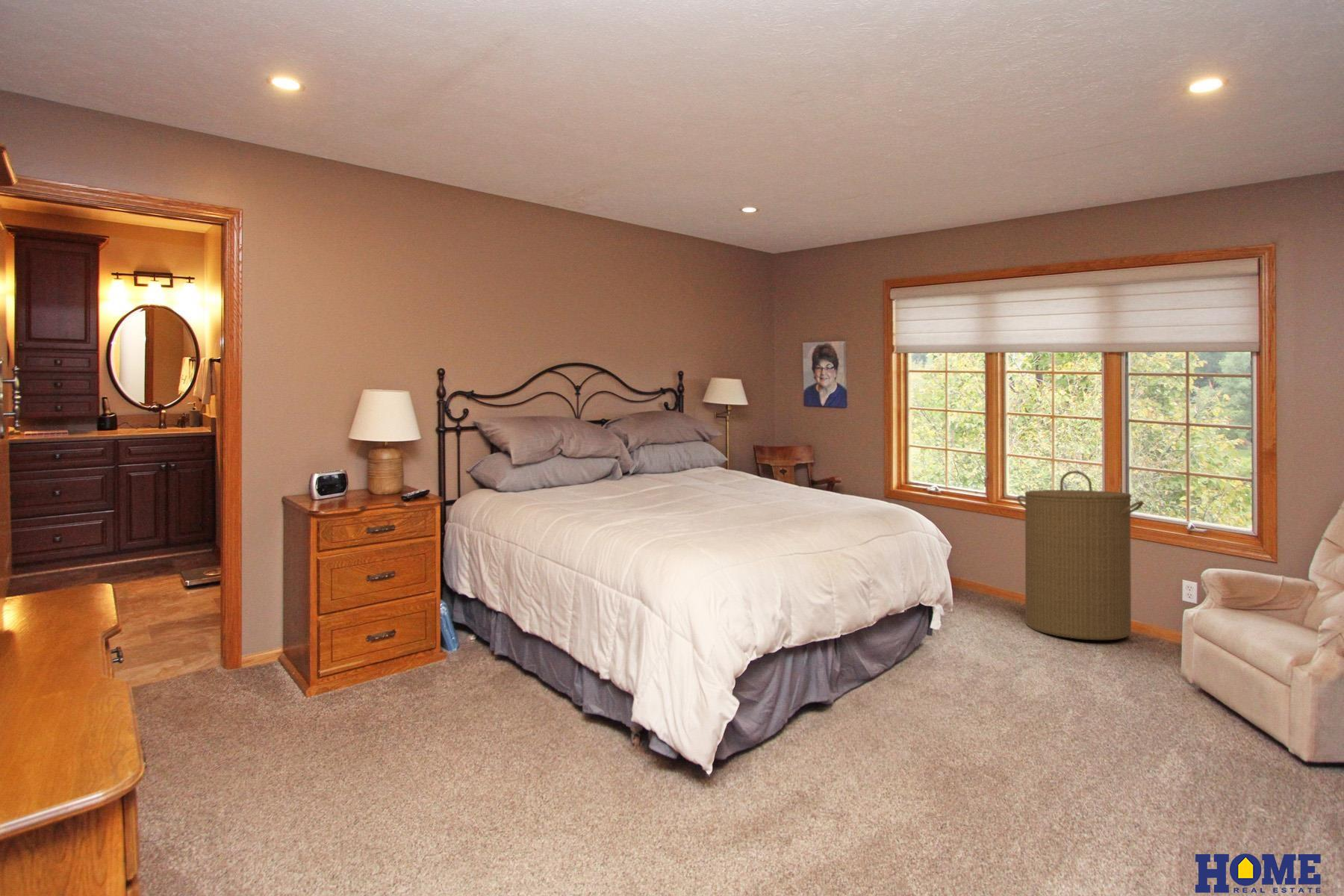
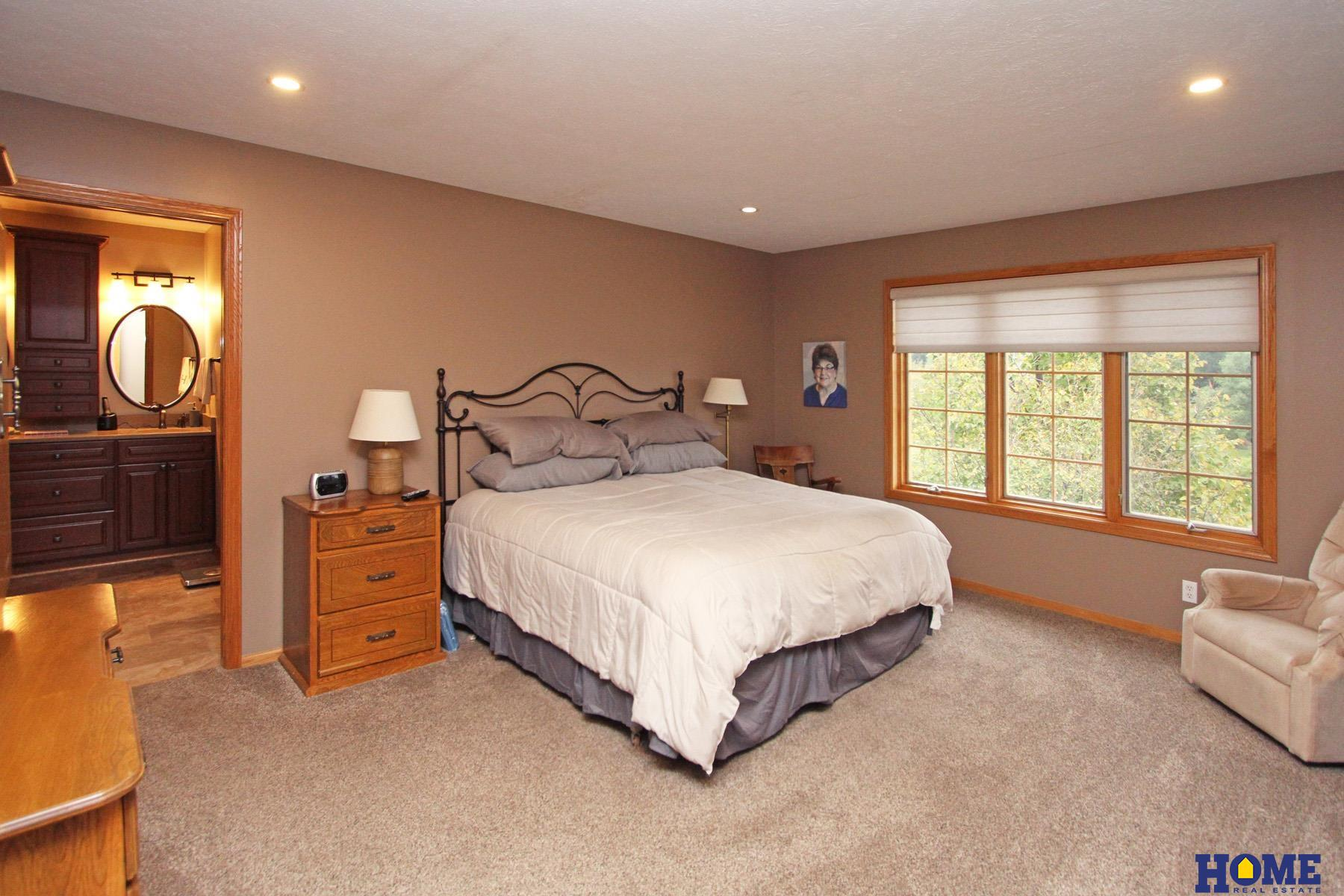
- laundry hamper [1016,470,1145,641]
